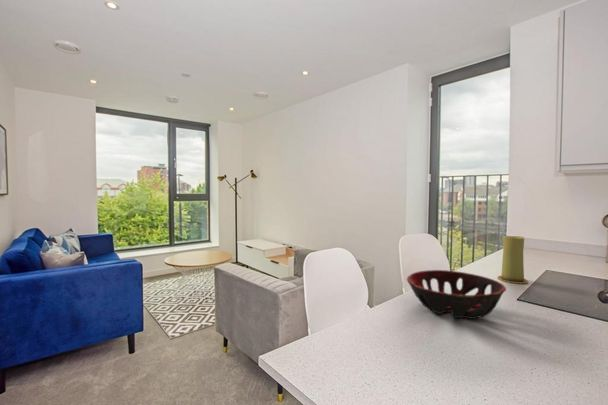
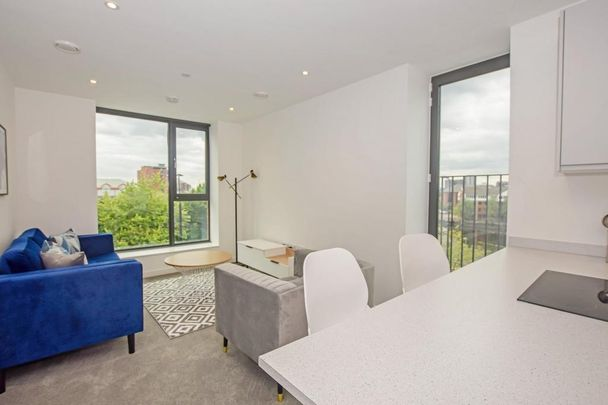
- decorative bowl [406,269,507,320]
- candle [497,235,529,284]
